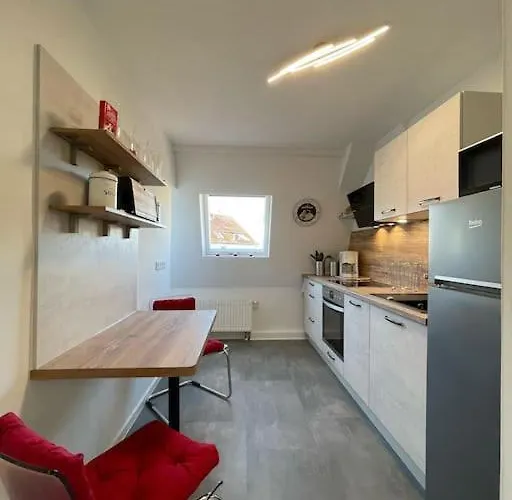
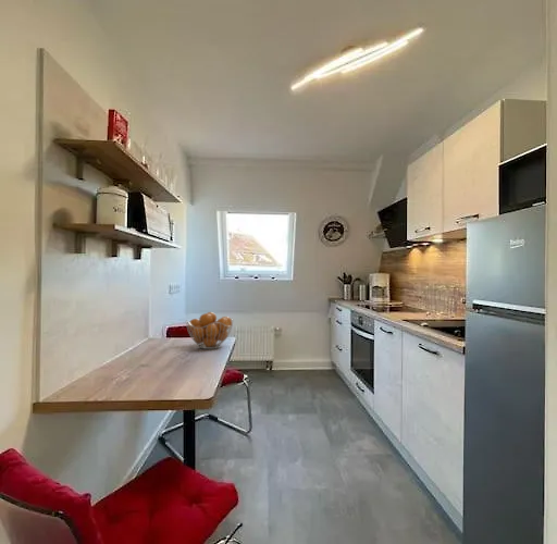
+ fruit basket [185,311,234,350]
